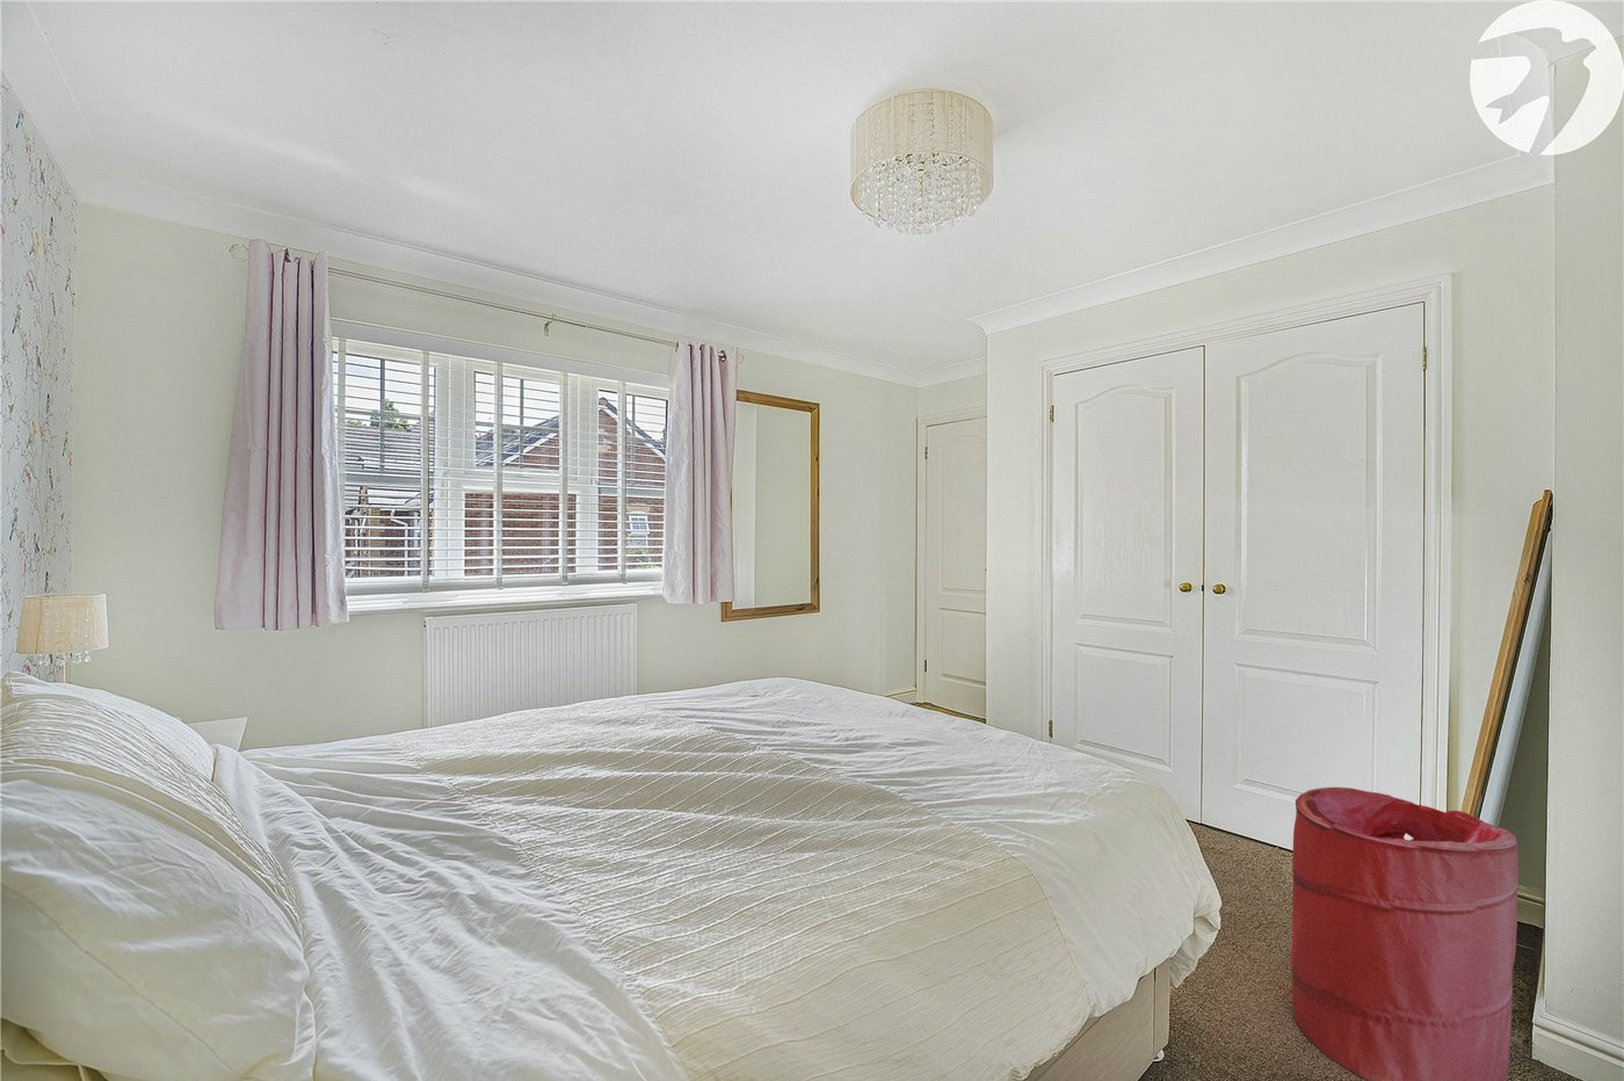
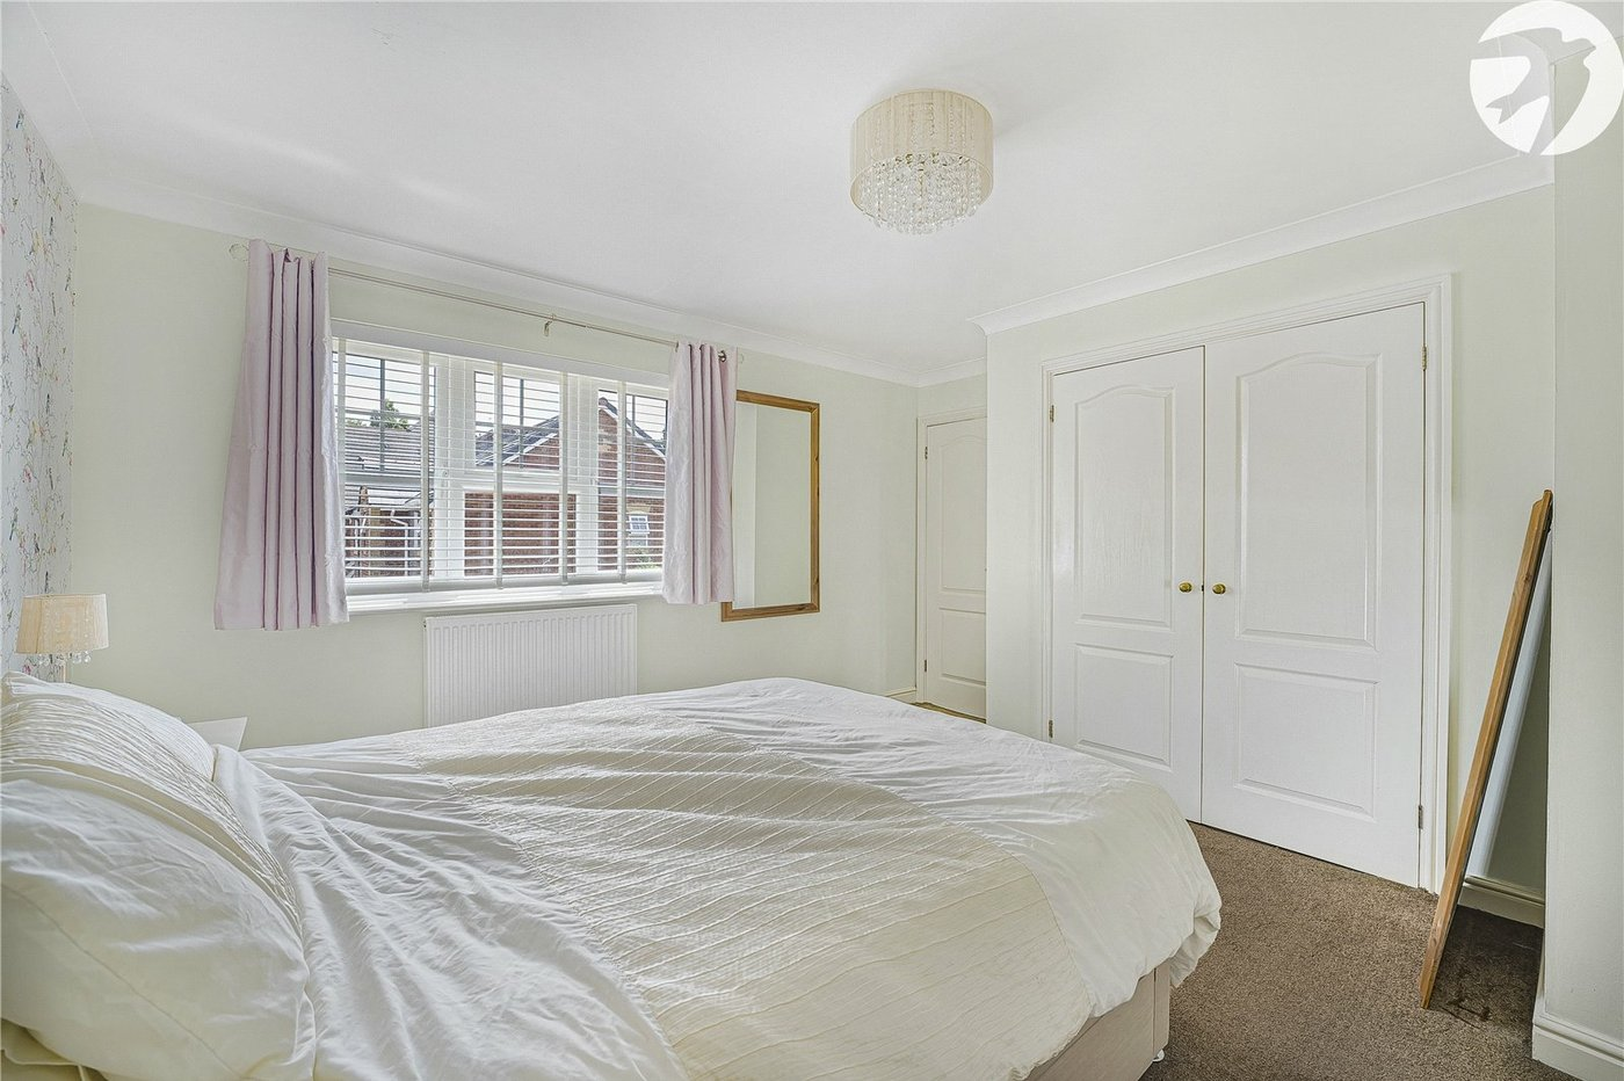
- laundry hamper [1290,787,1519,1081]
